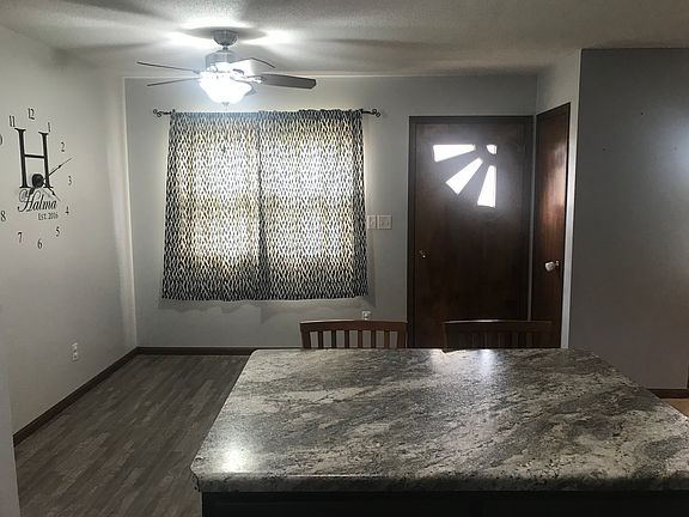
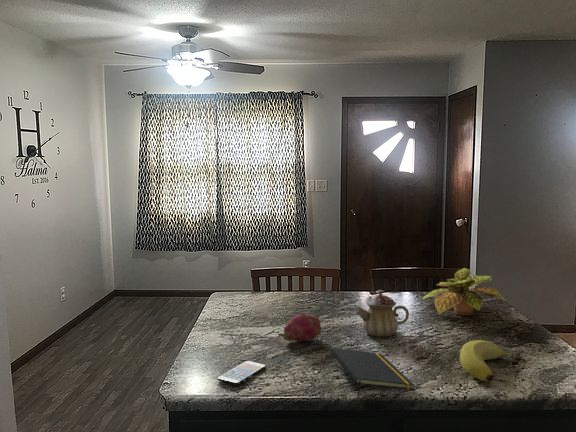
+ banana [459,339,522,383]
+ plant [422,267,506,316]
+ teapot [354,289,410,338]
+ fruit [283,312,323,343]
+ smartphone [216,360,267,386]
+ notepad [329,347,415,398]
